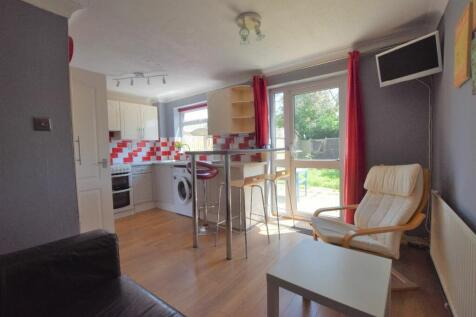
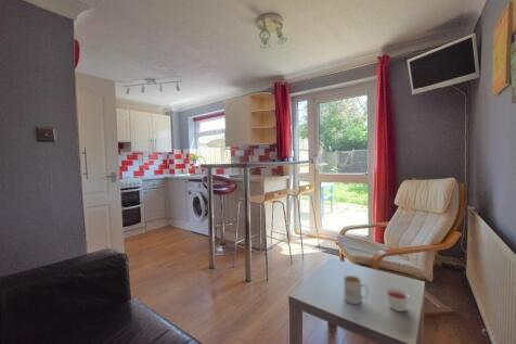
+ candle [385,288,410,313]
+ mug [343,275,370,305]
